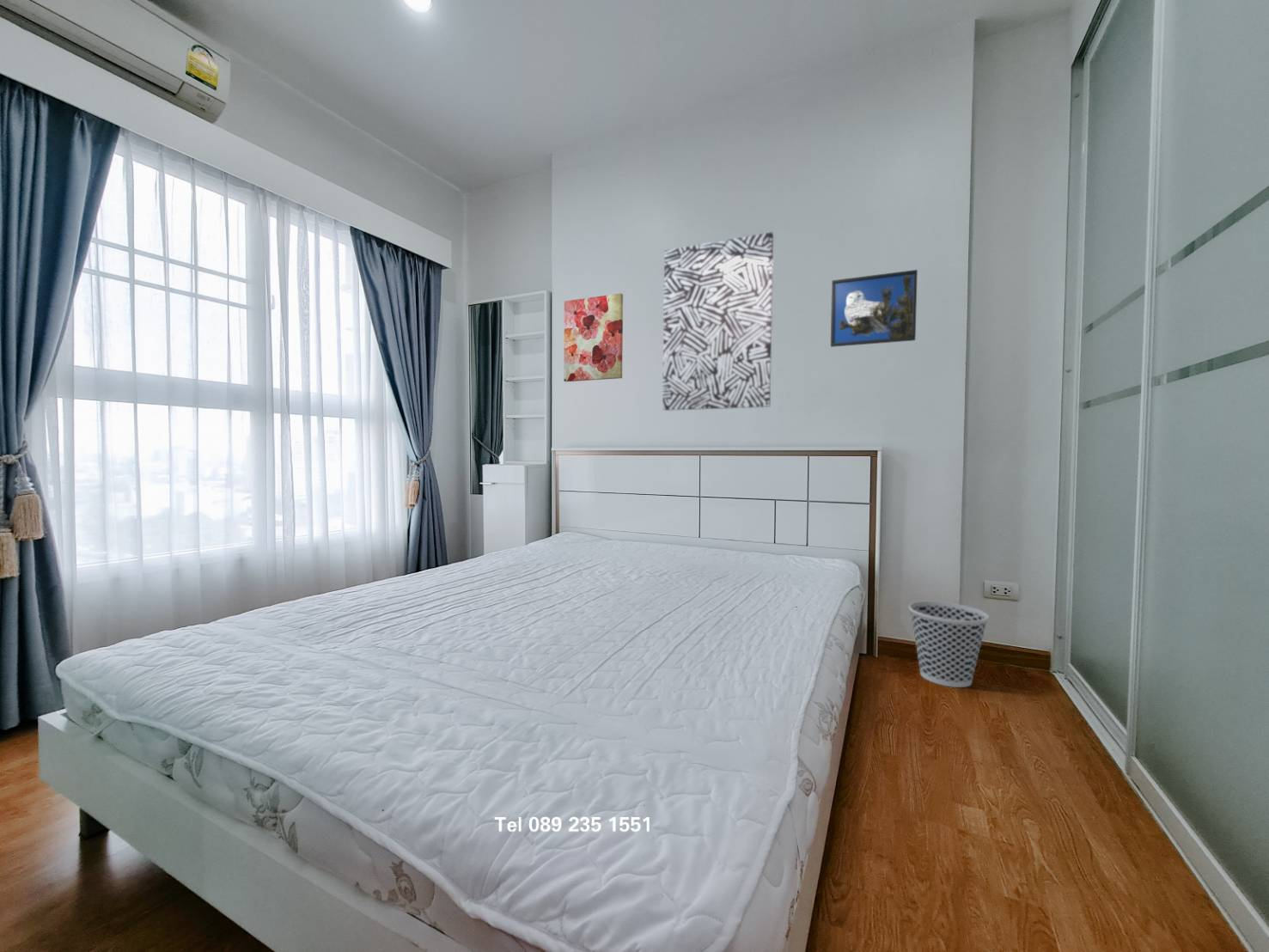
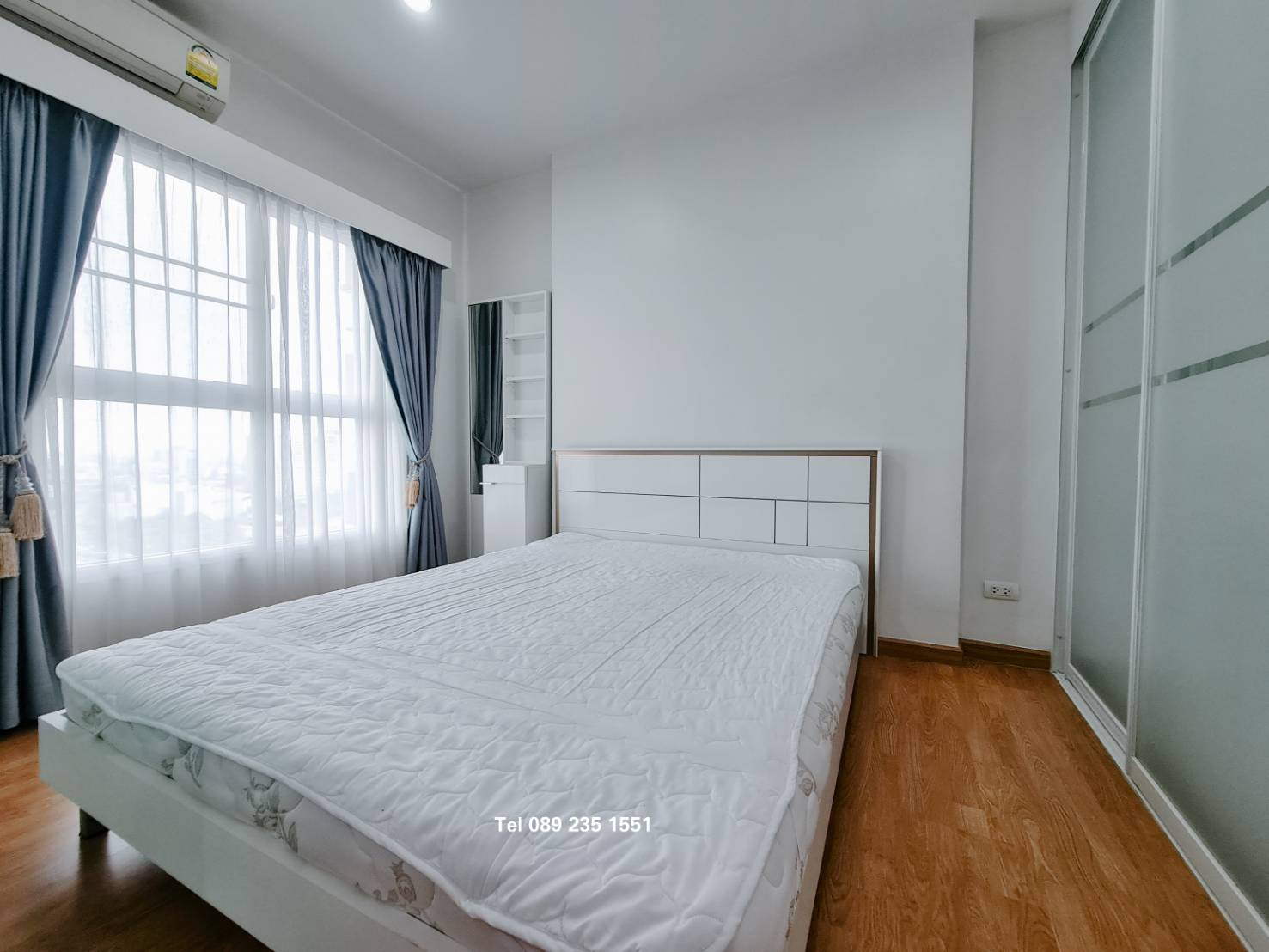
- wall art [662,231,774,412]
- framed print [830,269,918,348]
- wall art [563,292,624,382]
- wastebasket [908,601,990,688]
